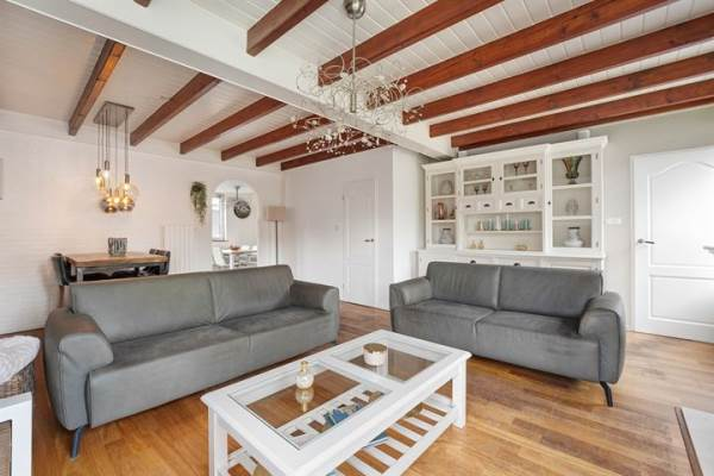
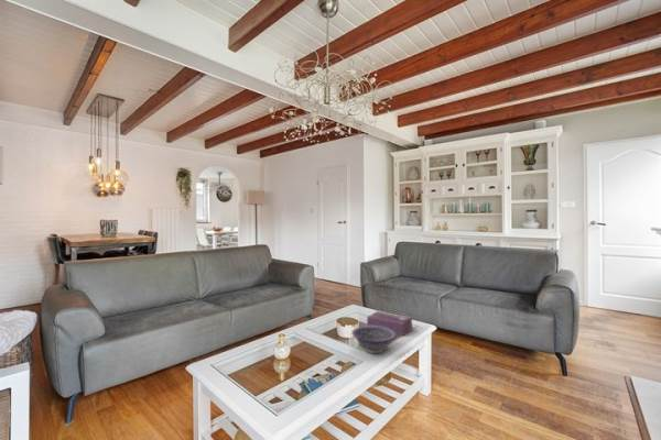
+ tissue box [366,310,413,338]
+ decorative bowl [350,324,397,354]
